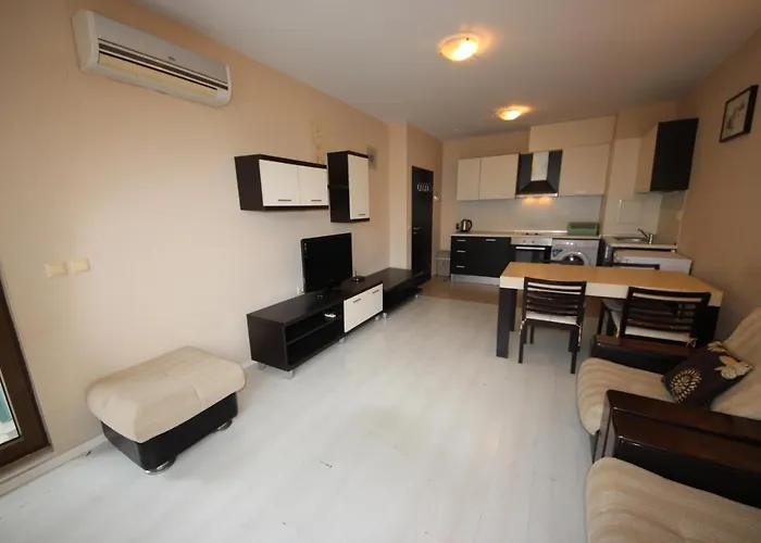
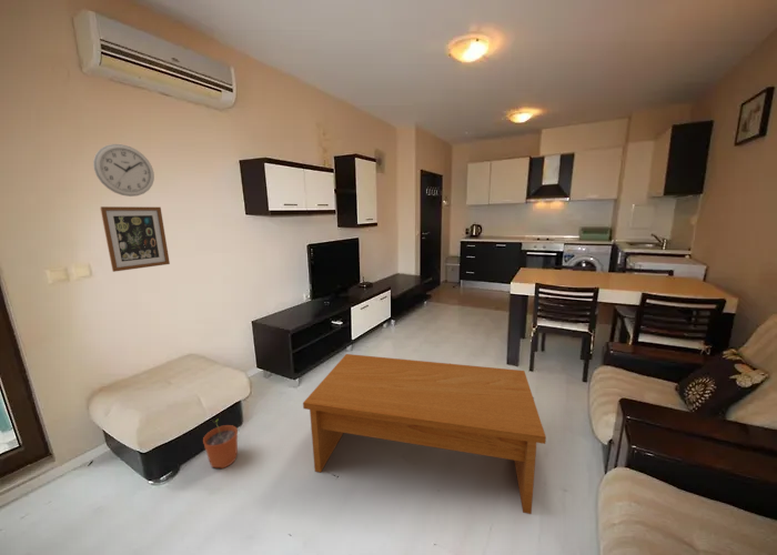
+ plant pot [202,418,239,470]
+ wall clock [92,143,155,198]
+ coffee table [302,353,547,515]
+ wall art [99,205,171,273]
